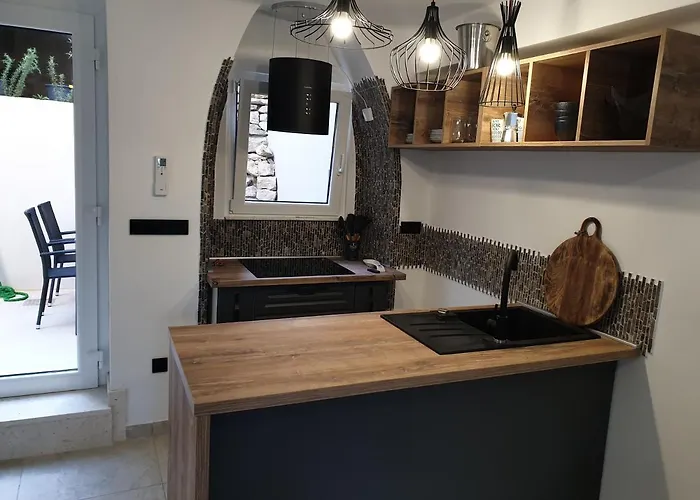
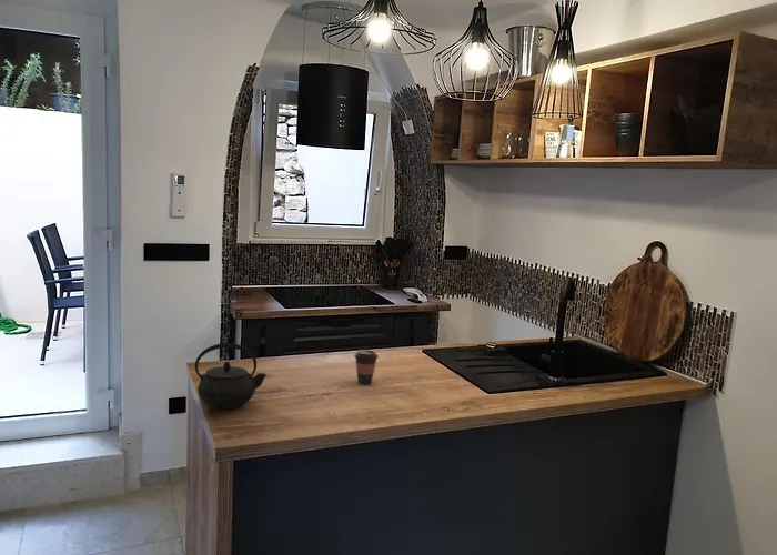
+ coffee cup [353,349,380,385]
+ kettle [194,342,268,410]
